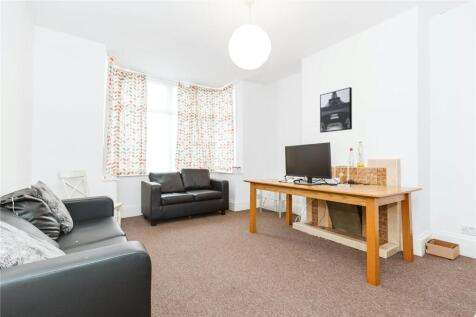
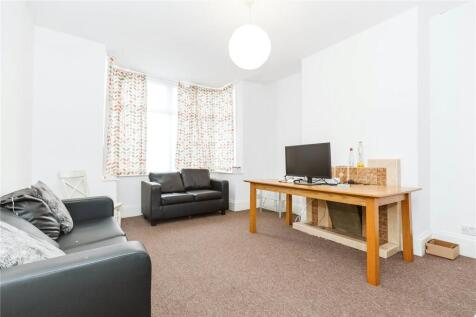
- wall art [319,86,353,134]
